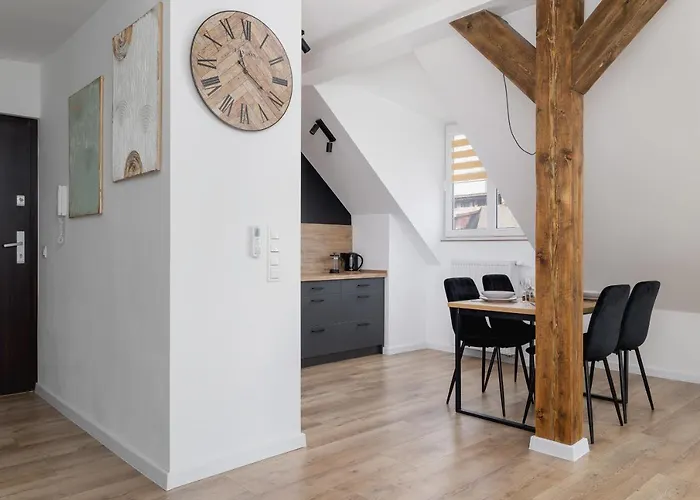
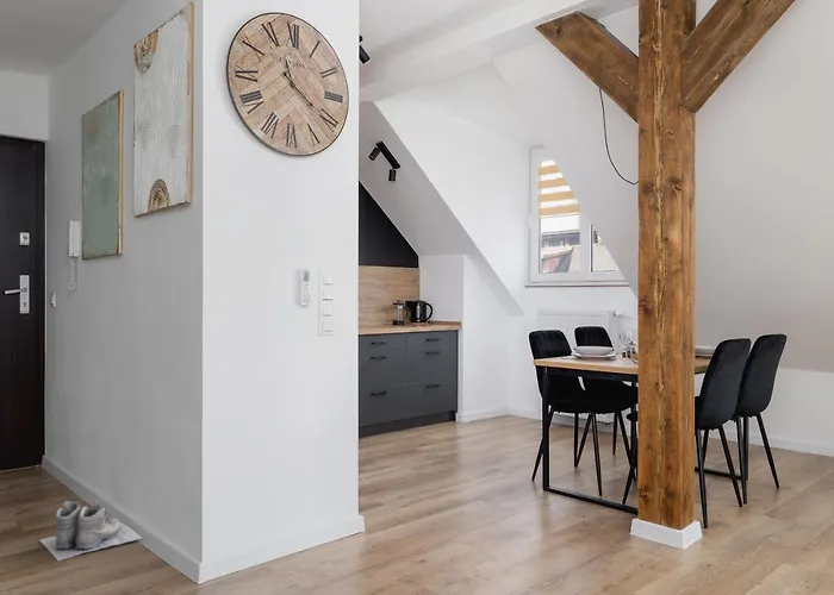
+ boots [39,499,143,562]
